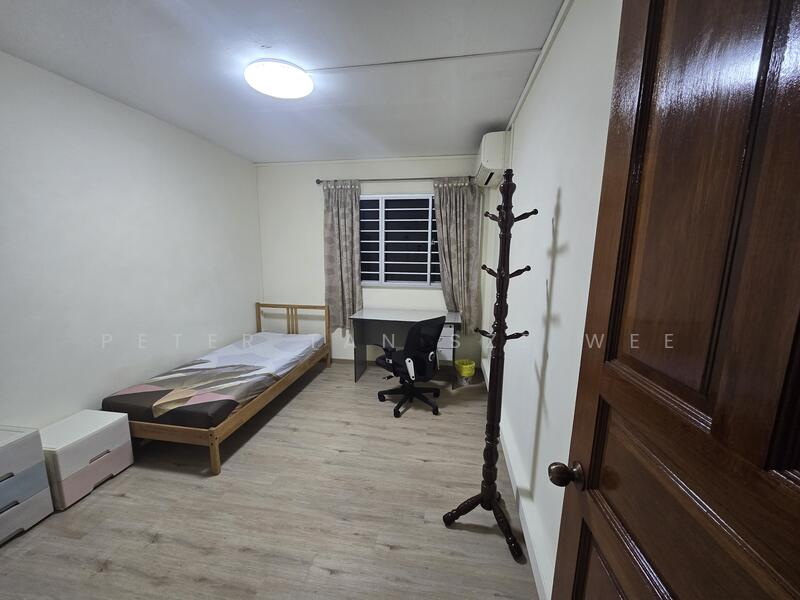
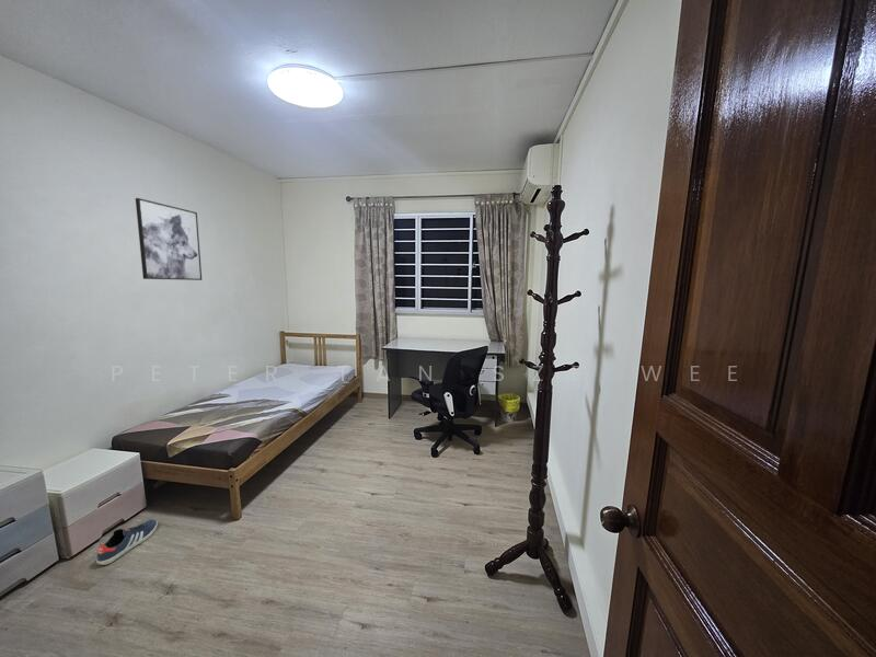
+ sneaker [95,518,159,566]
+ wall art [135,197,203,281]
